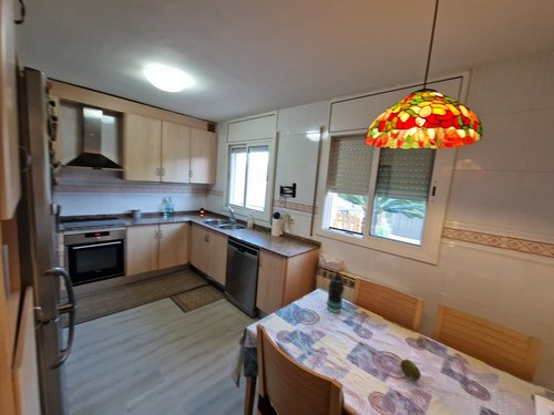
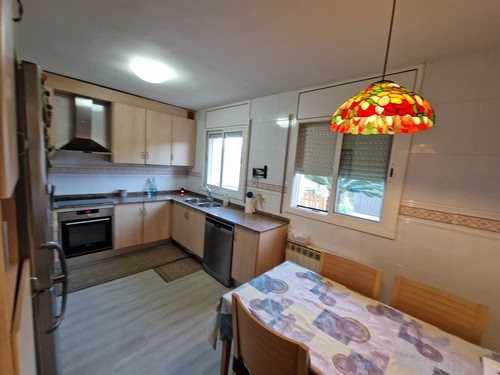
- bottle [326,272,346,314]
- fruit [400,359,422,382]
